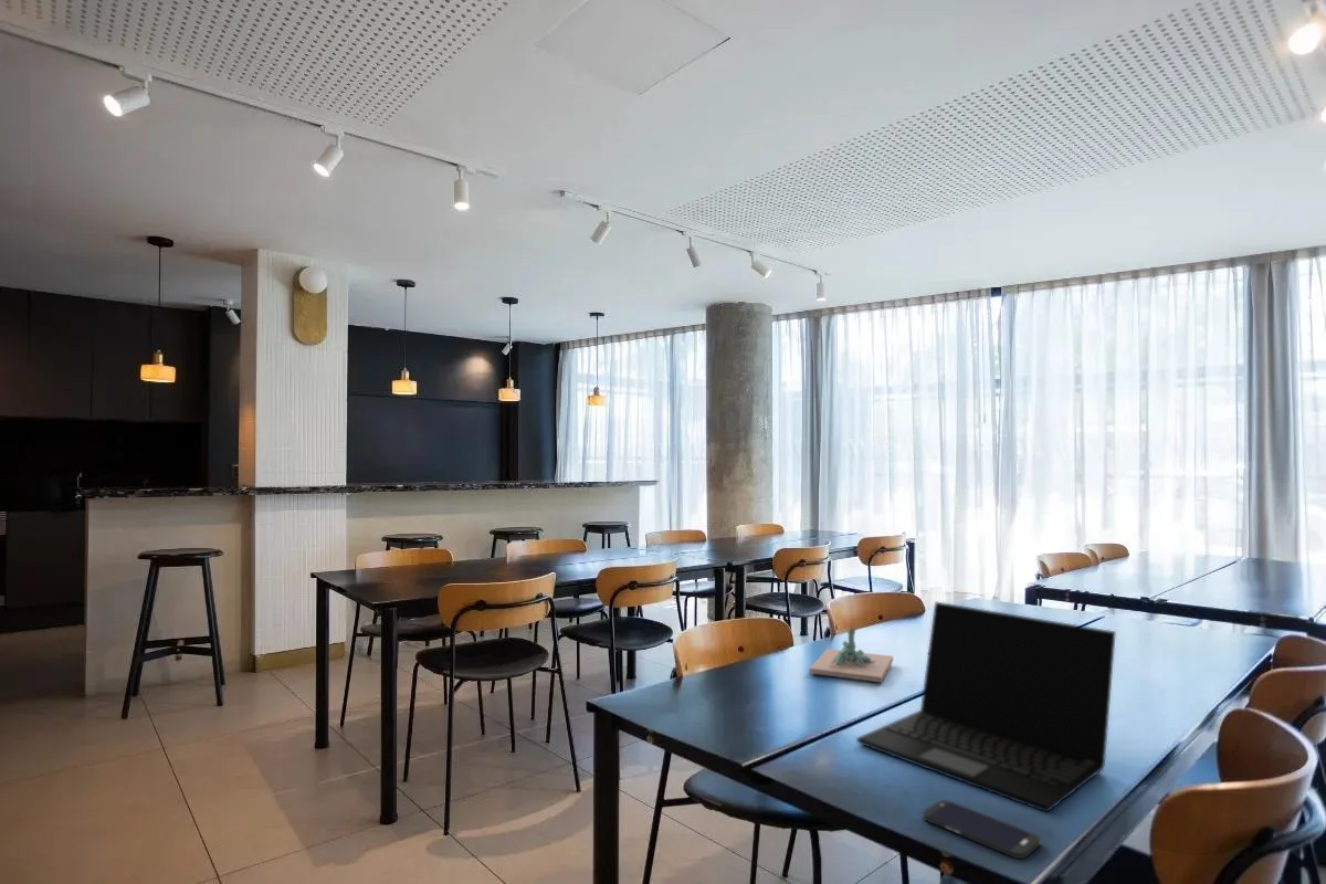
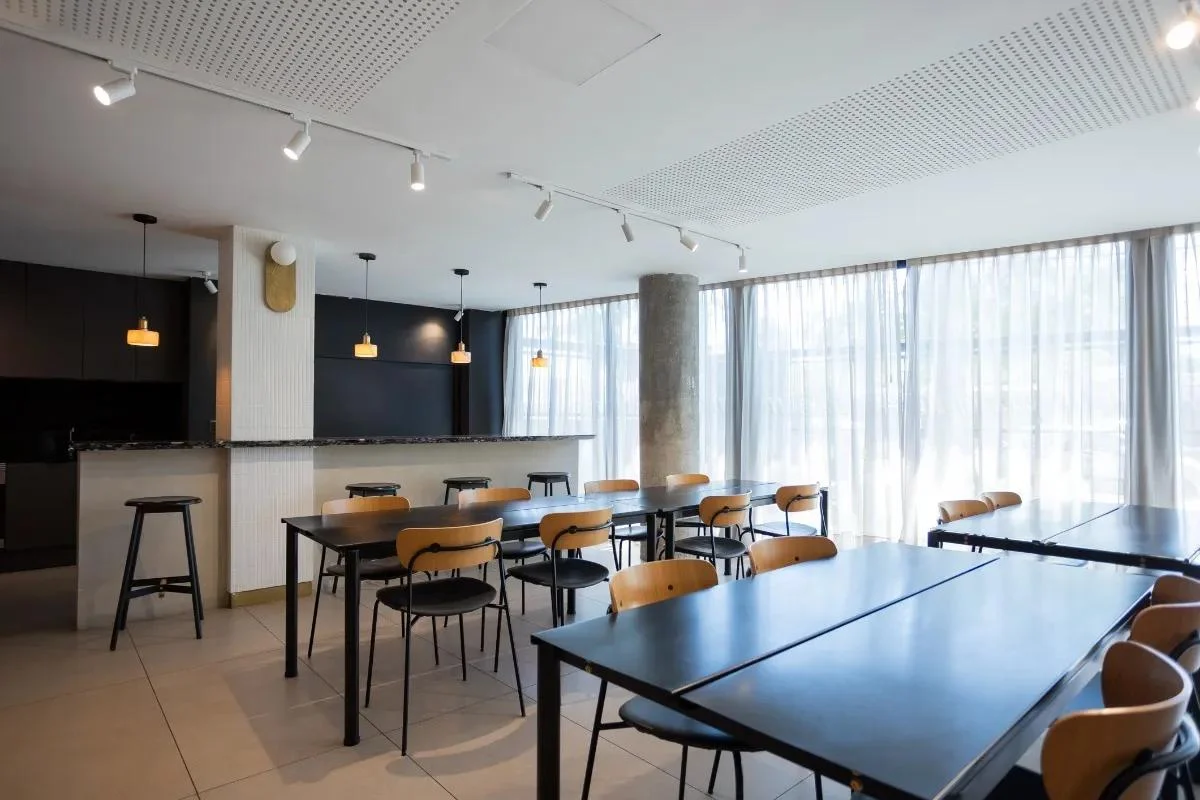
- architectural model [809,624,894,683]
- laptop [855,600,1117,813]
- smartphone [922,799,1042,860]
